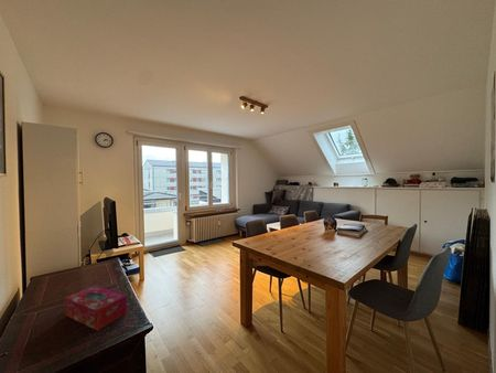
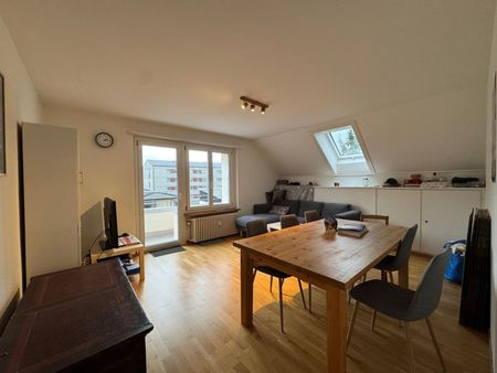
- tissue box [64,285,128,332]
